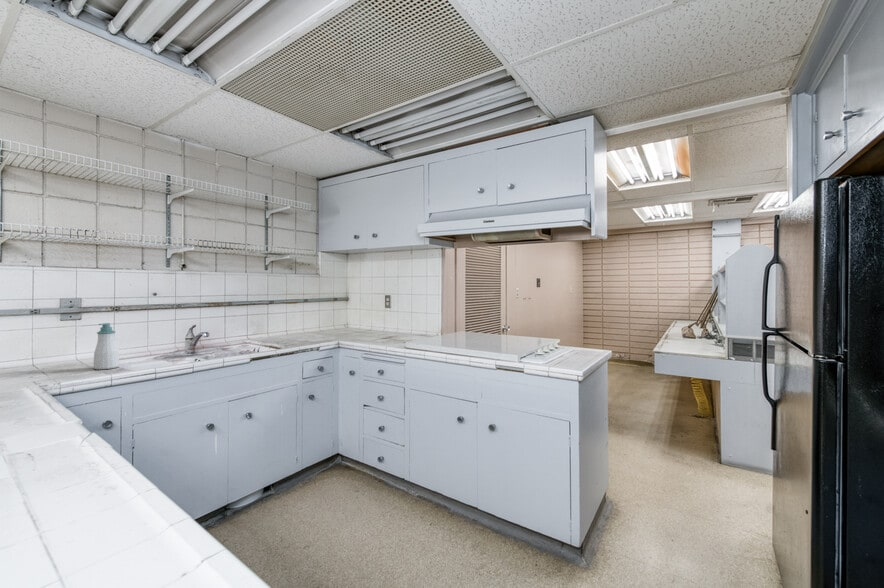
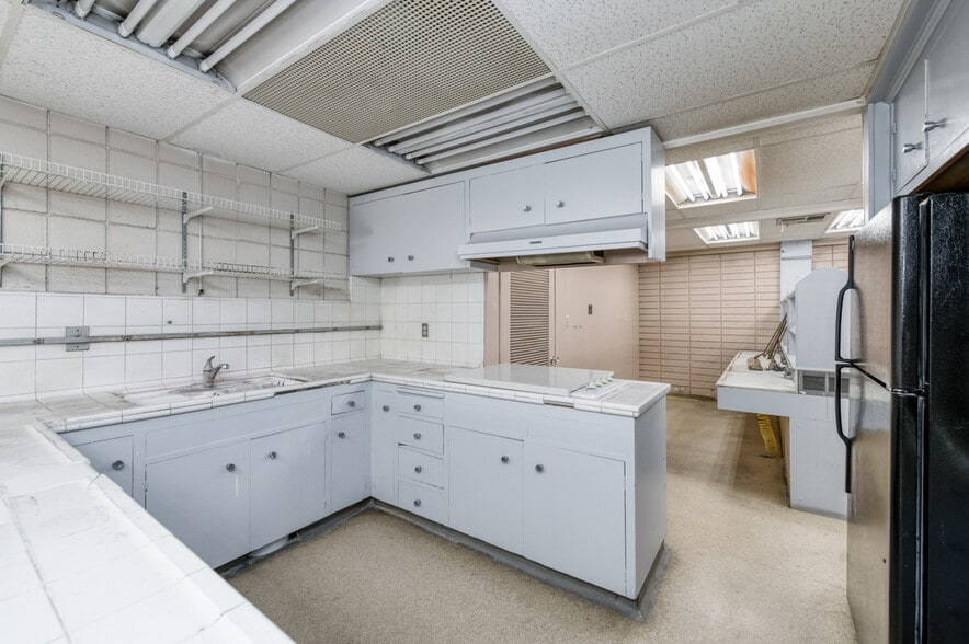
- soap bottle [93,322,120,371]
